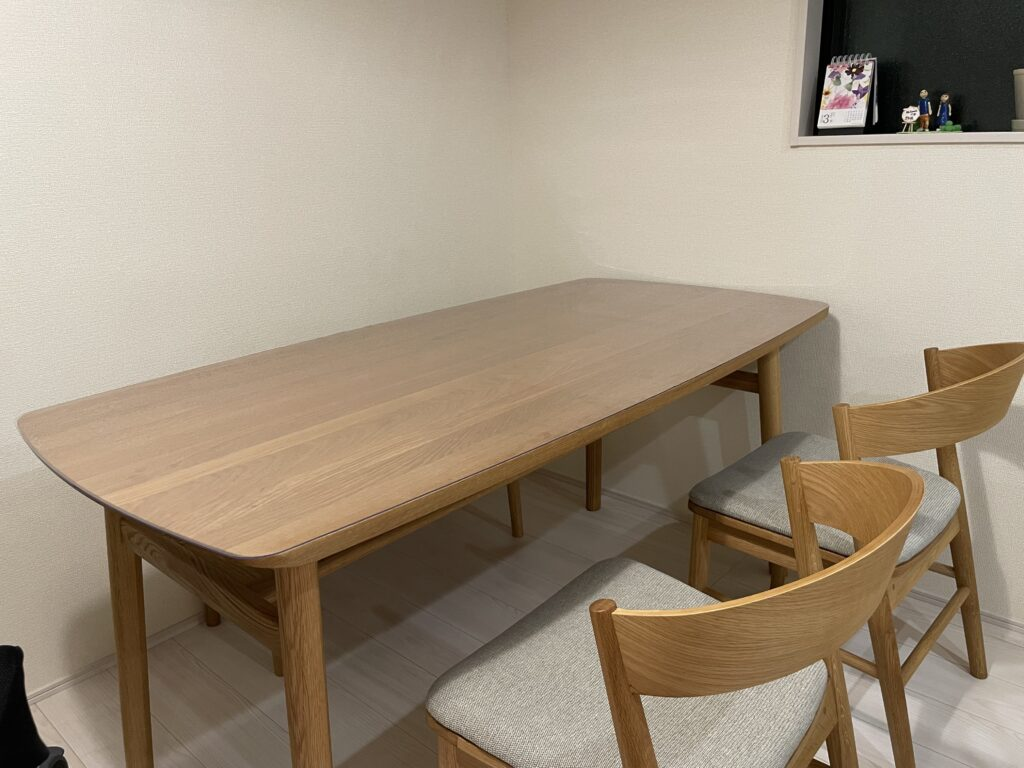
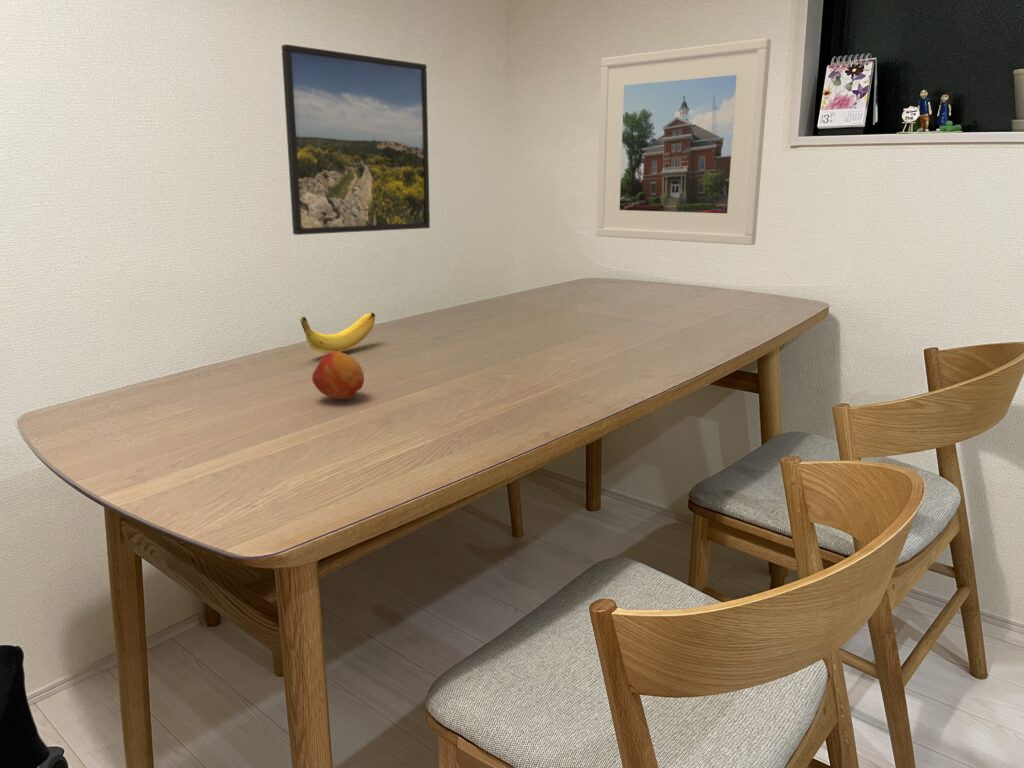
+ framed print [595,37,772,246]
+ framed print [281,43,431,236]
+ banana [299,312,376,354]
+ fruit [311,352,365,400]
